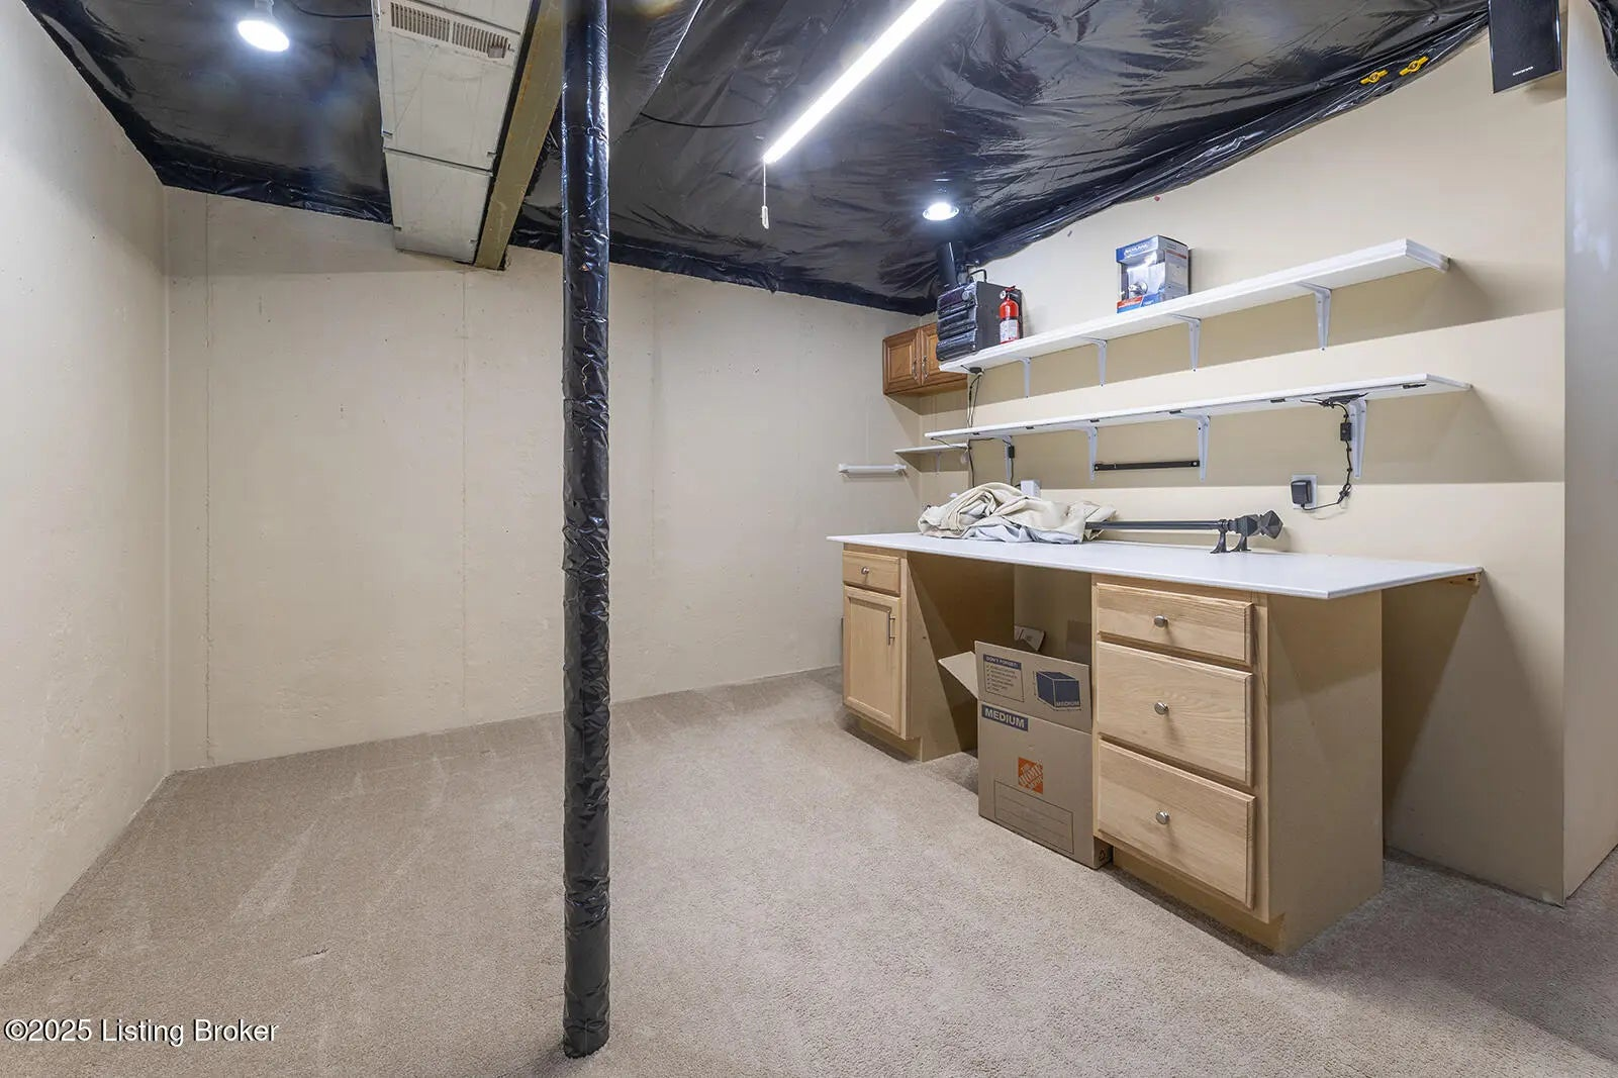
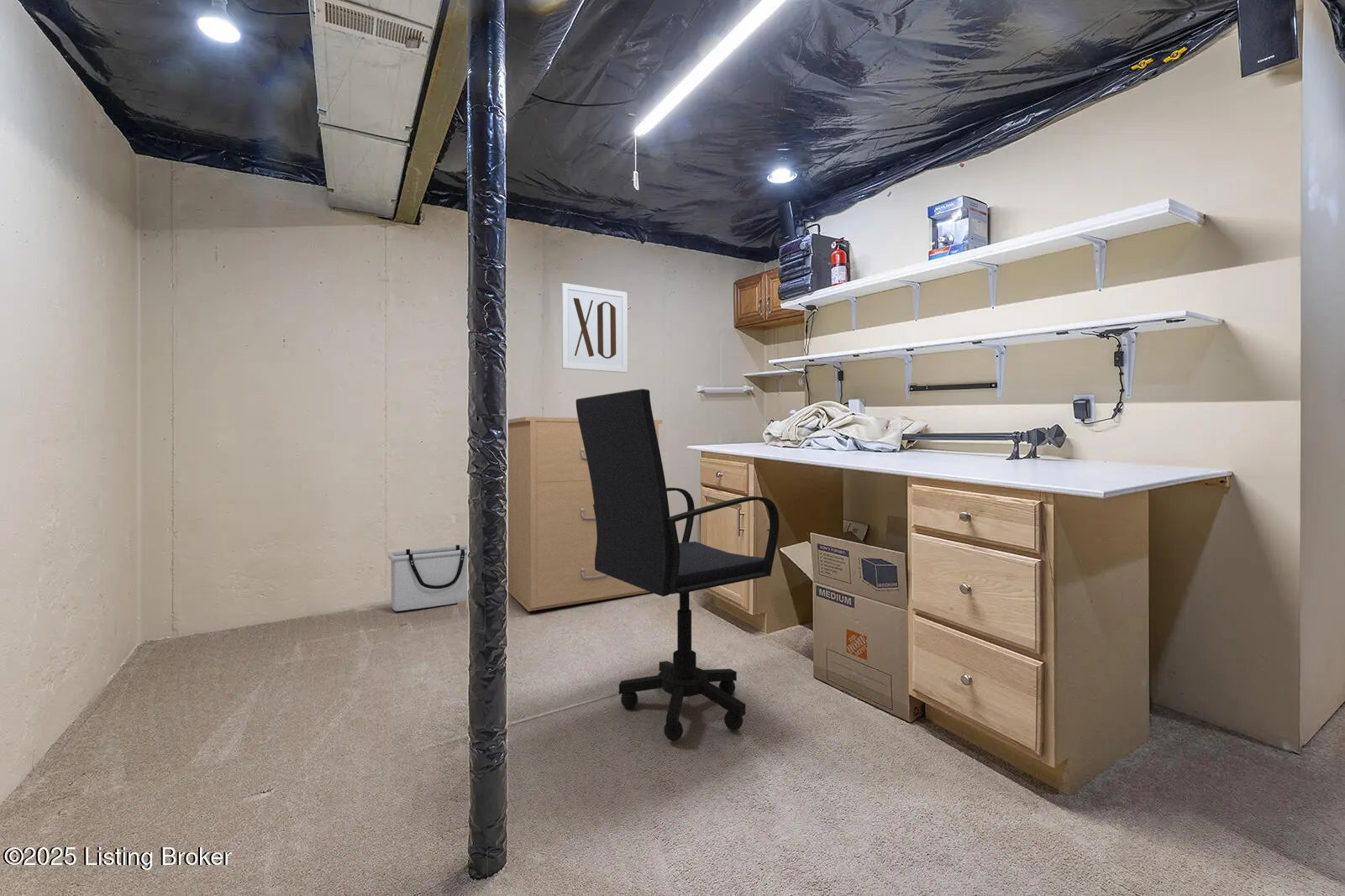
+ office chair [575,388,780,741]
+ filing cabinet [507,416,663,612]
+ wall art [561,282,628,374]
+ storage bin [387,543,468,612]
